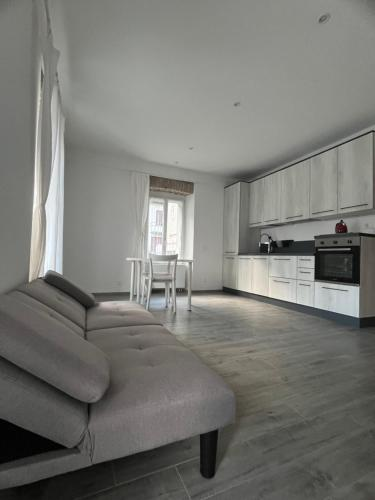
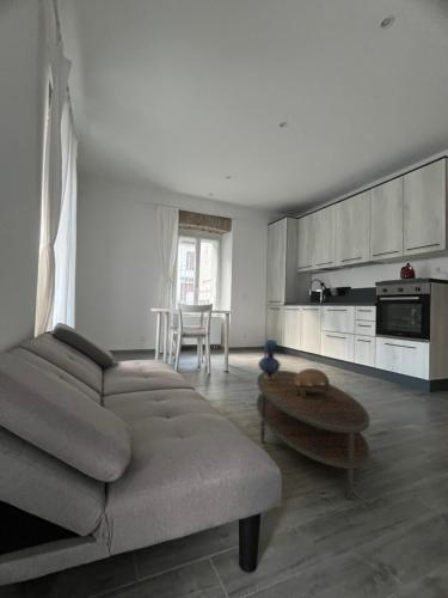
+ decorative bowl [294,367,331,397]
+ vase [257,338,282,379]
+ coffee table [256,370,372,501]
